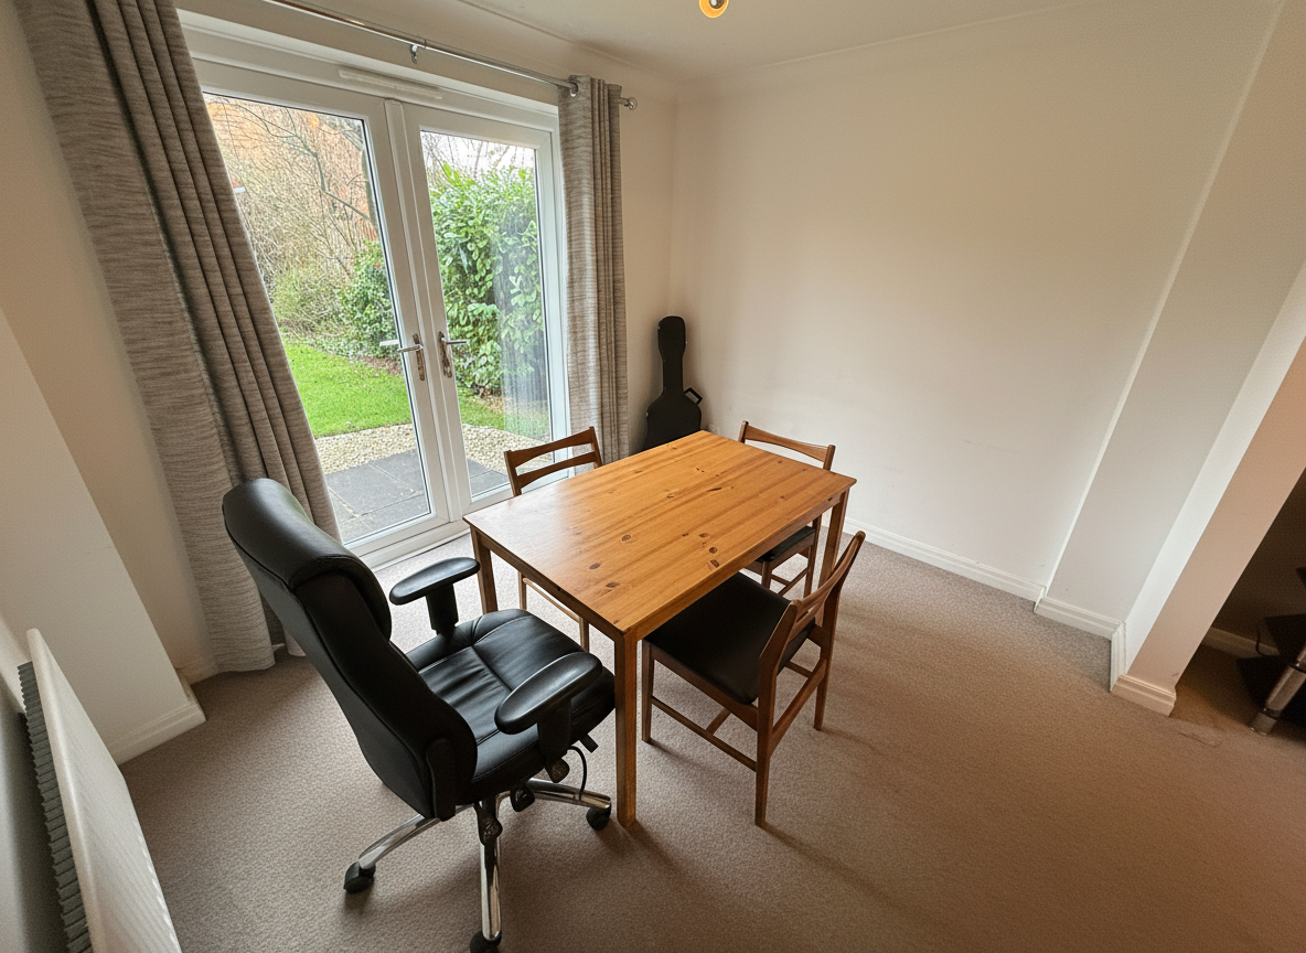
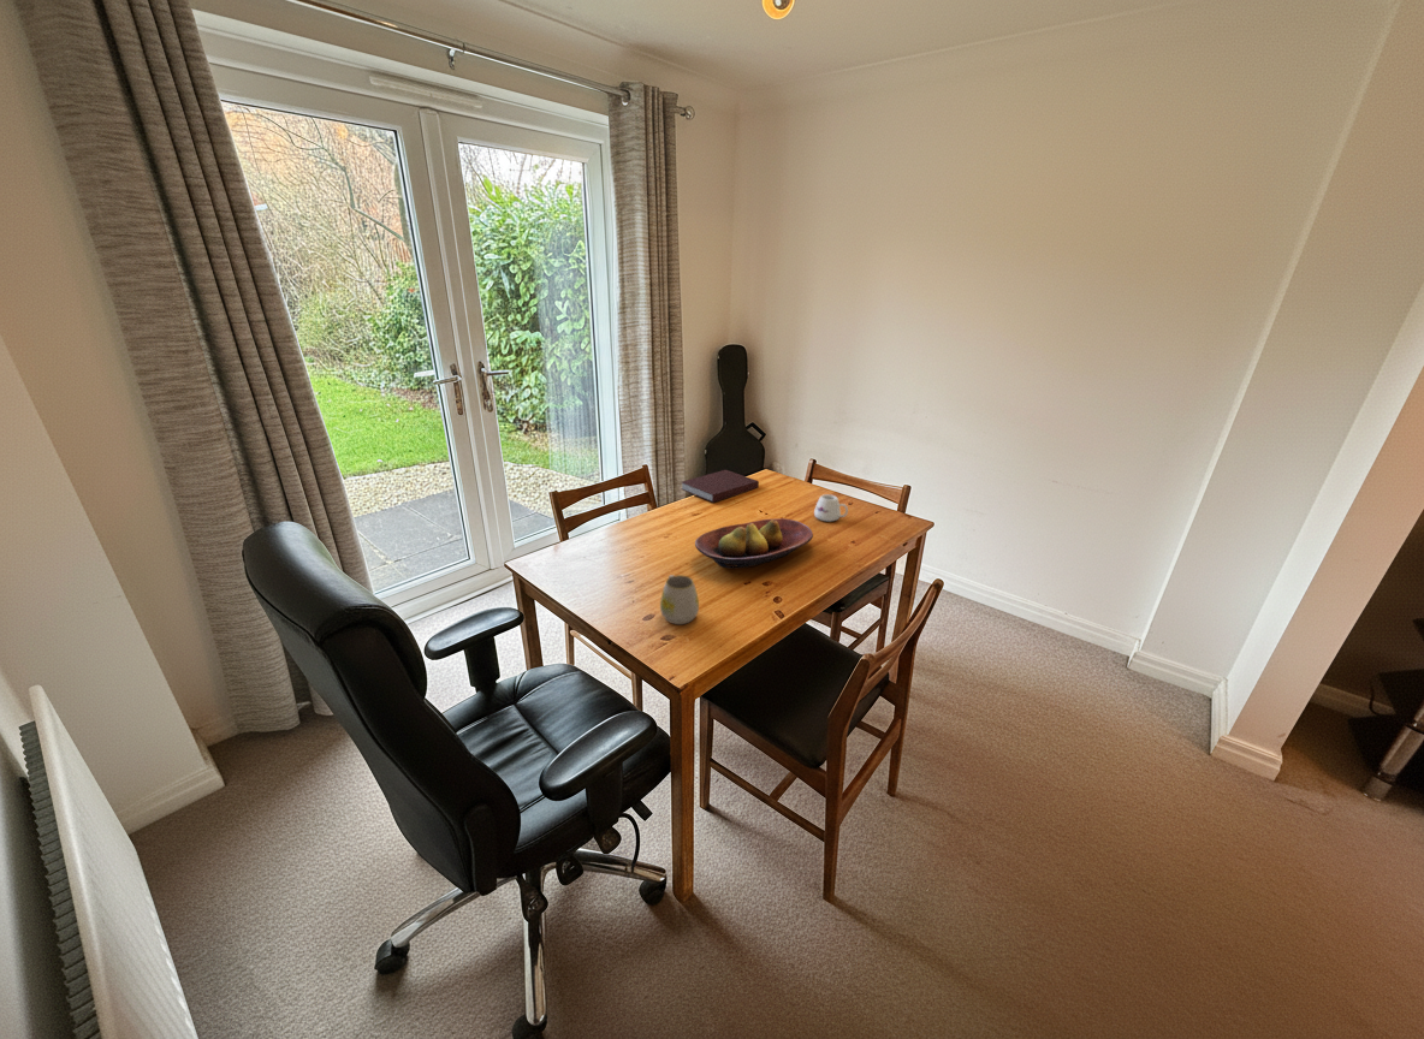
+ mug [659,574,700,625]
+ fruit bowl [694,517,814,570]
+ mug [813,493,849,522]
+ notebook [680,469,760,504]
